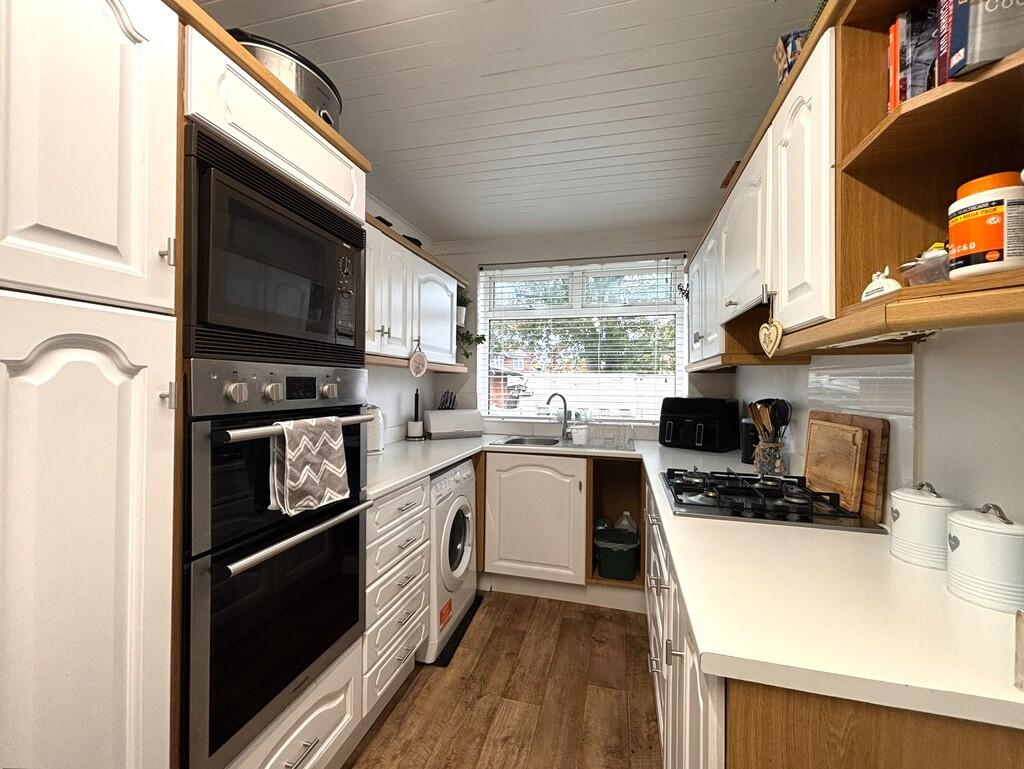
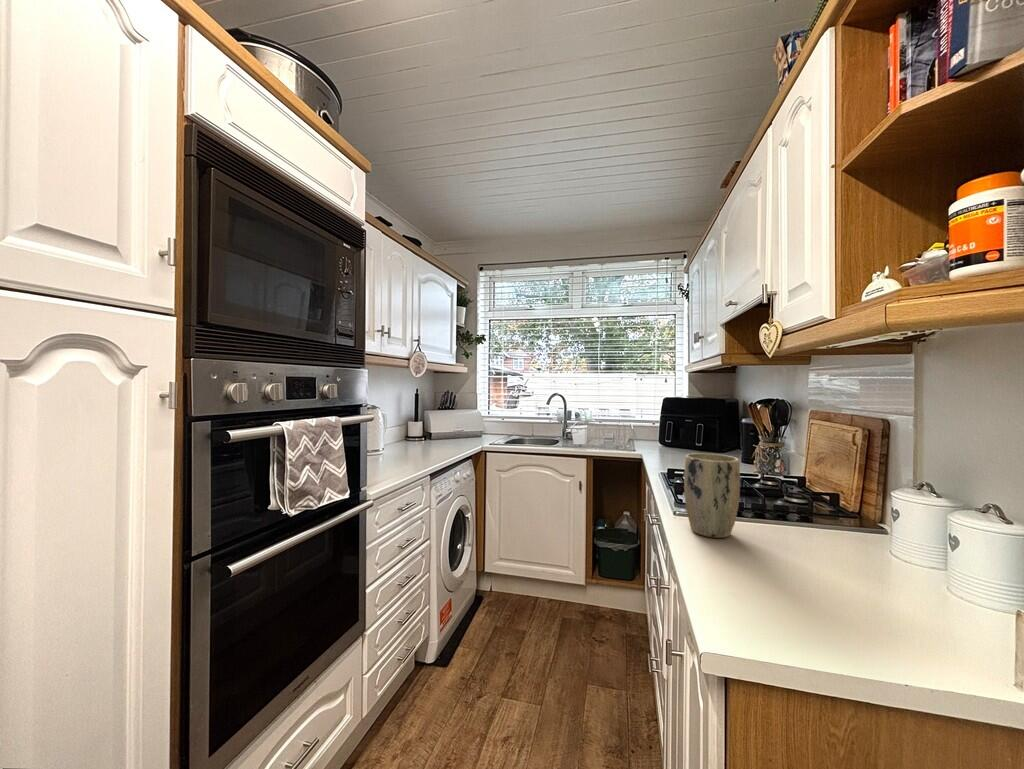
+ plant pot [683,452,741,539]
